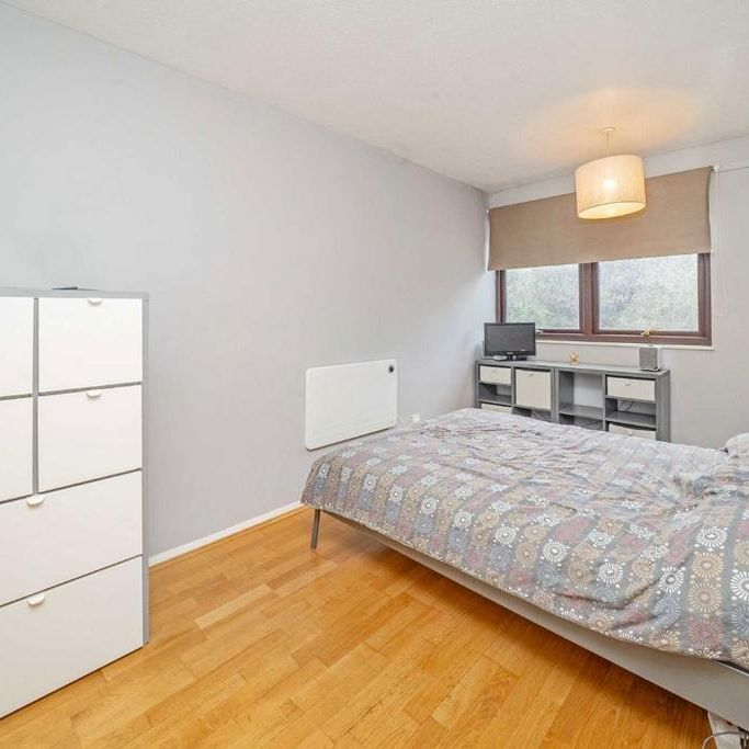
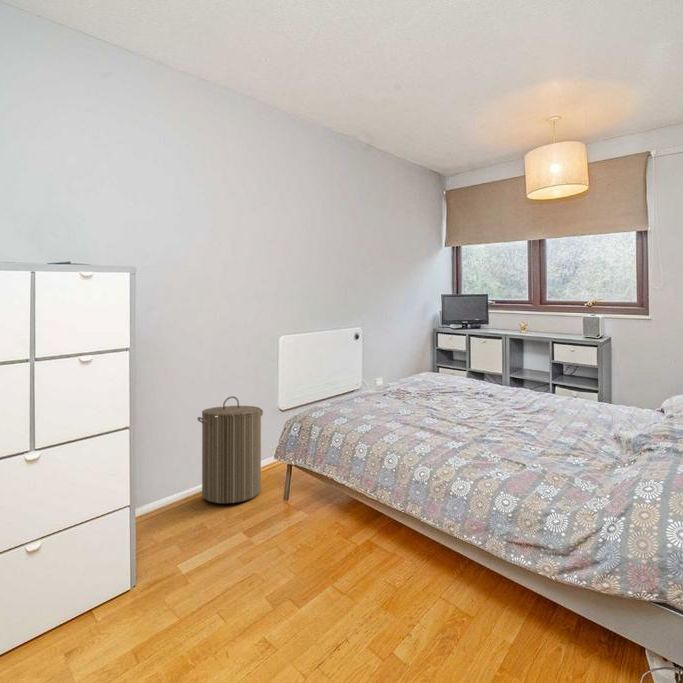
+ laundry hamper [196,395,264,504]
